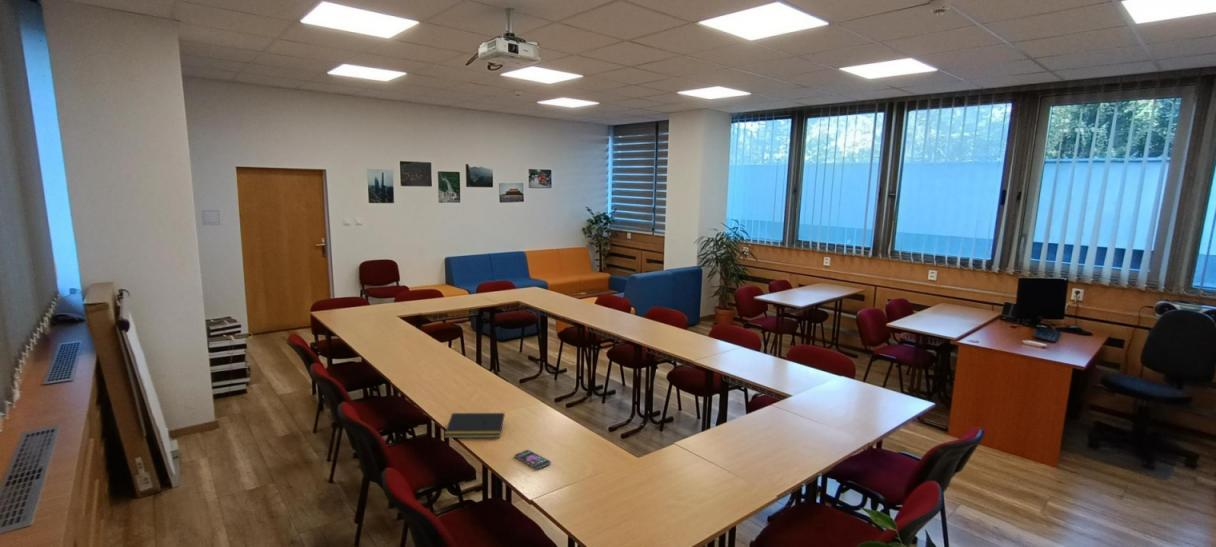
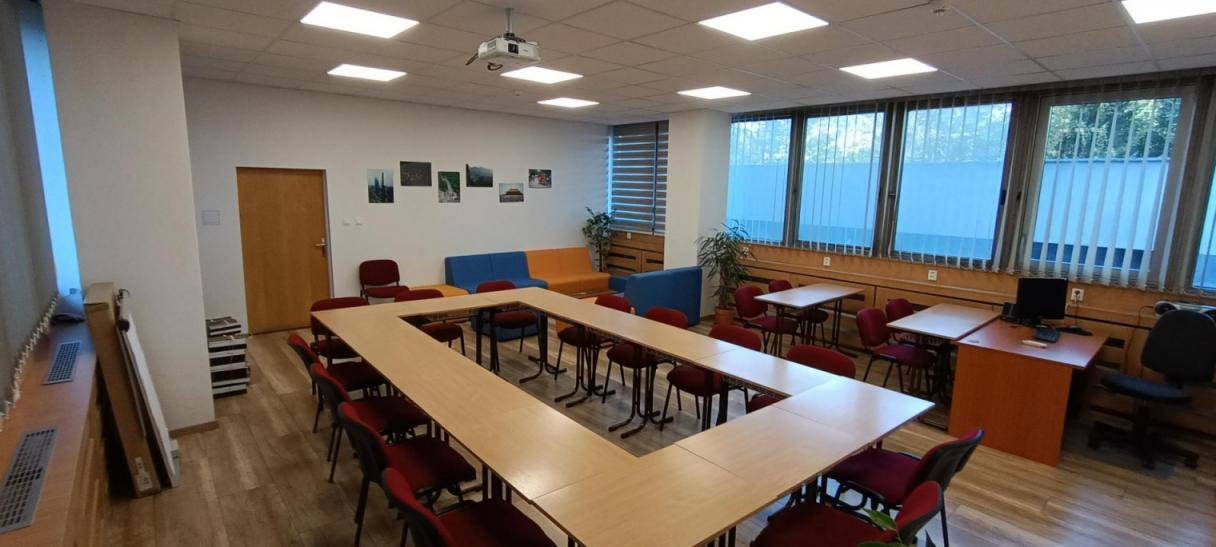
- smartphone [513,449,552,470]
- notepad [443,412,506,439]
